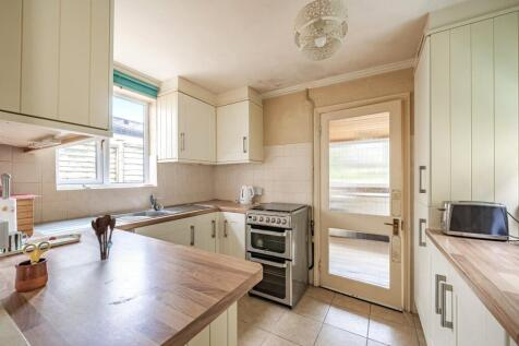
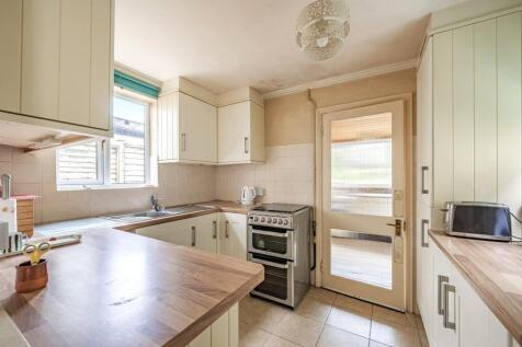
- utensil holder [90,213,117,262]
